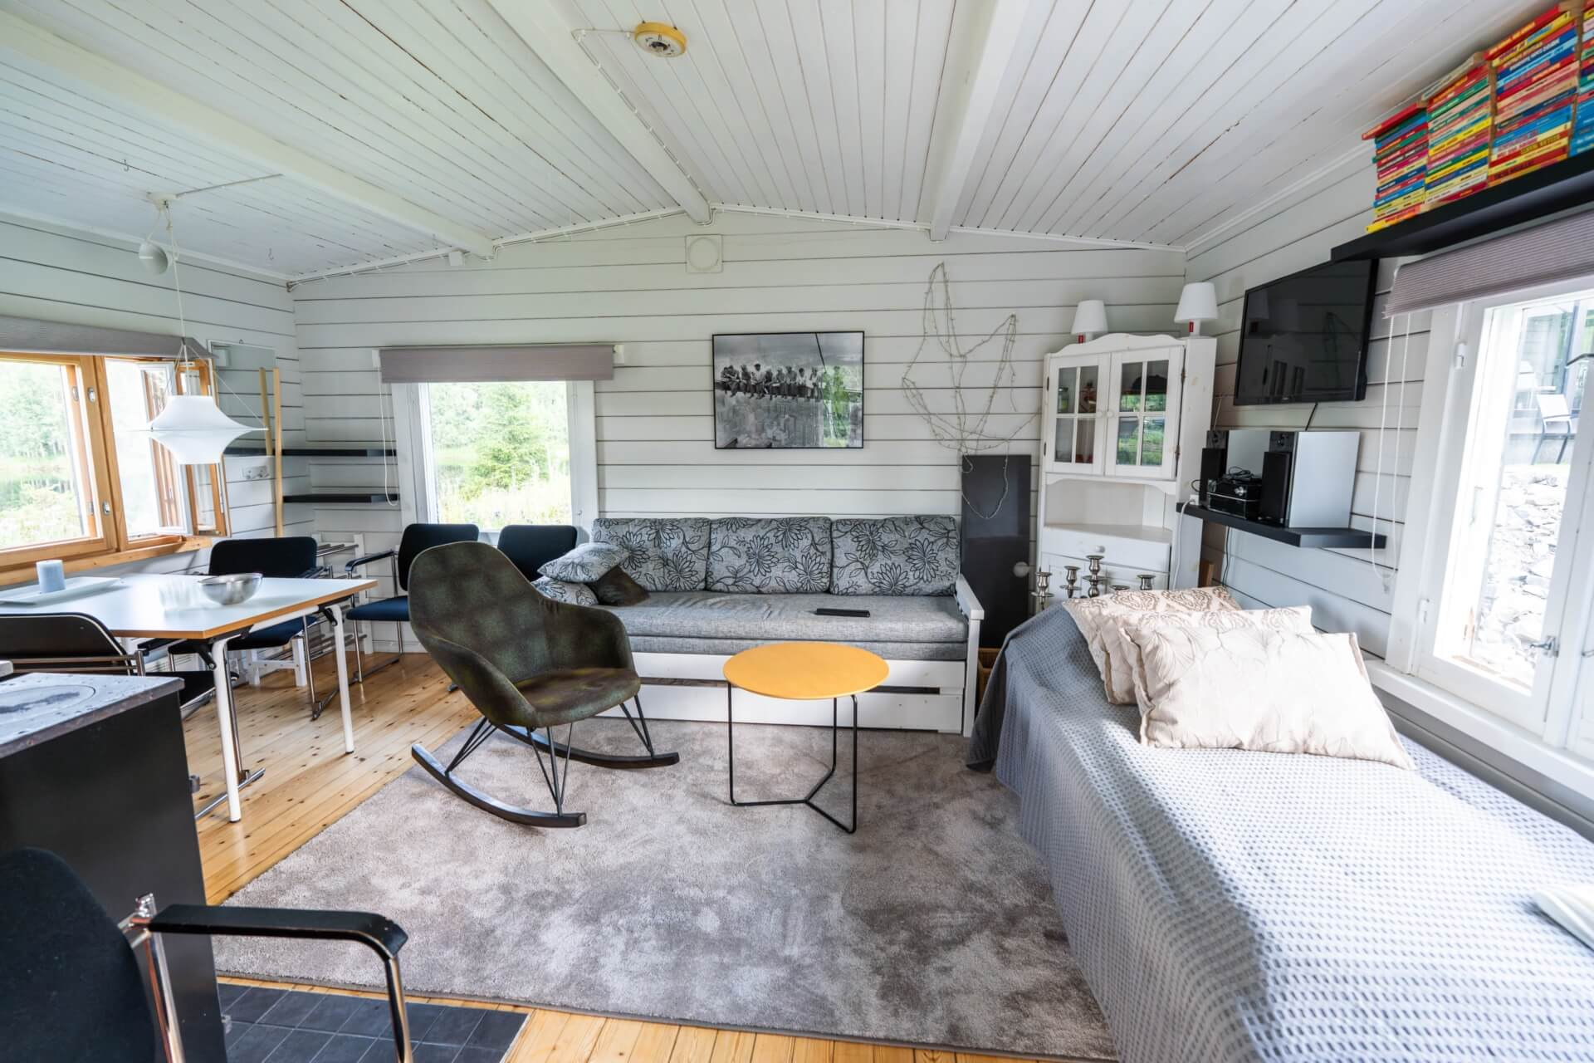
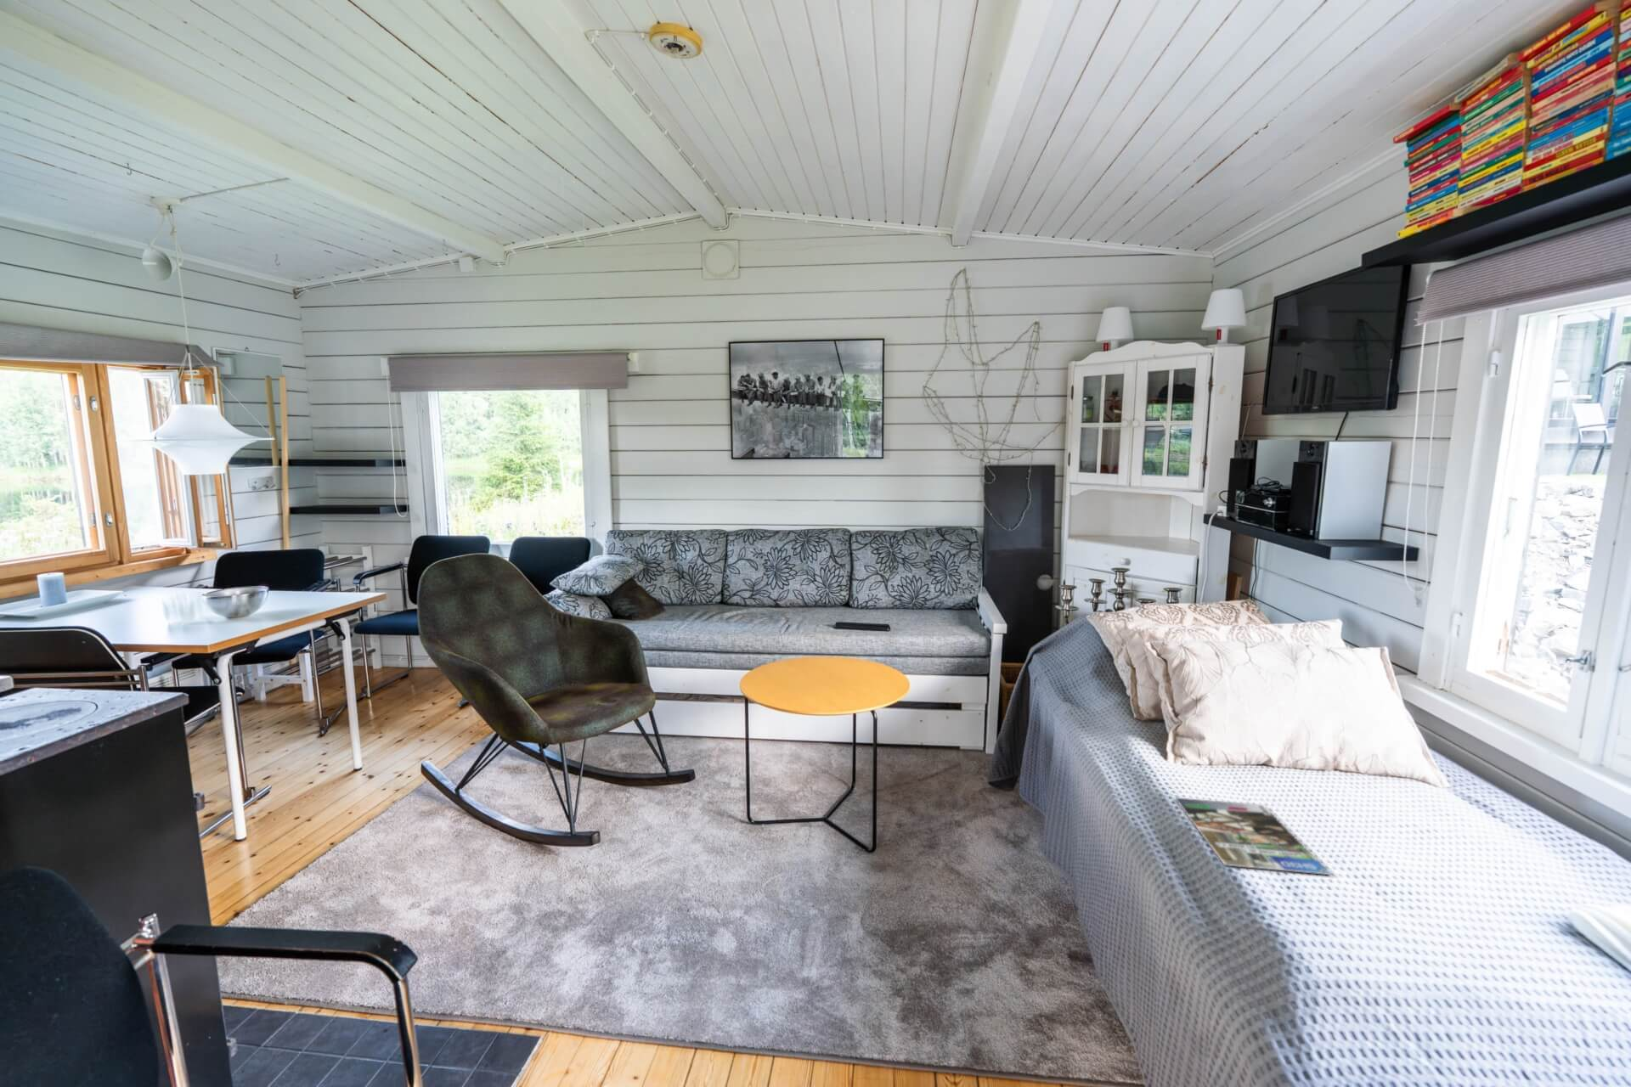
+ magazine [1175,797,1332,876]
